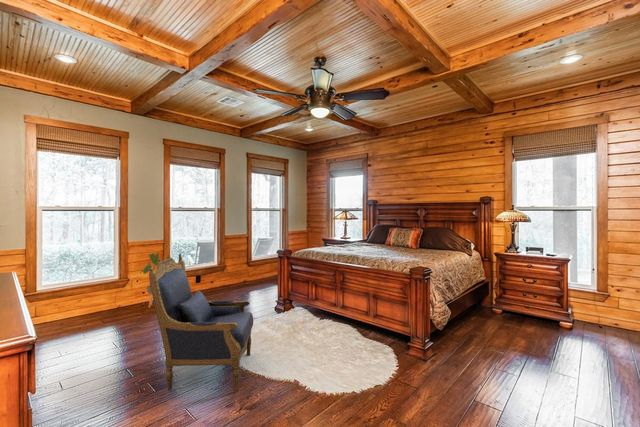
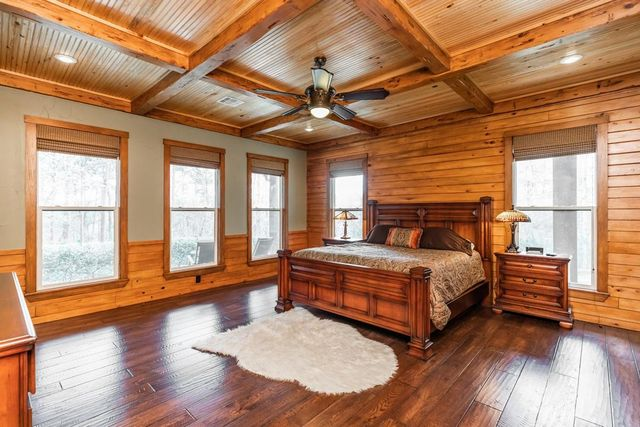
- house plant [139,251,176,309]
- armchair [148,252,254,392]
